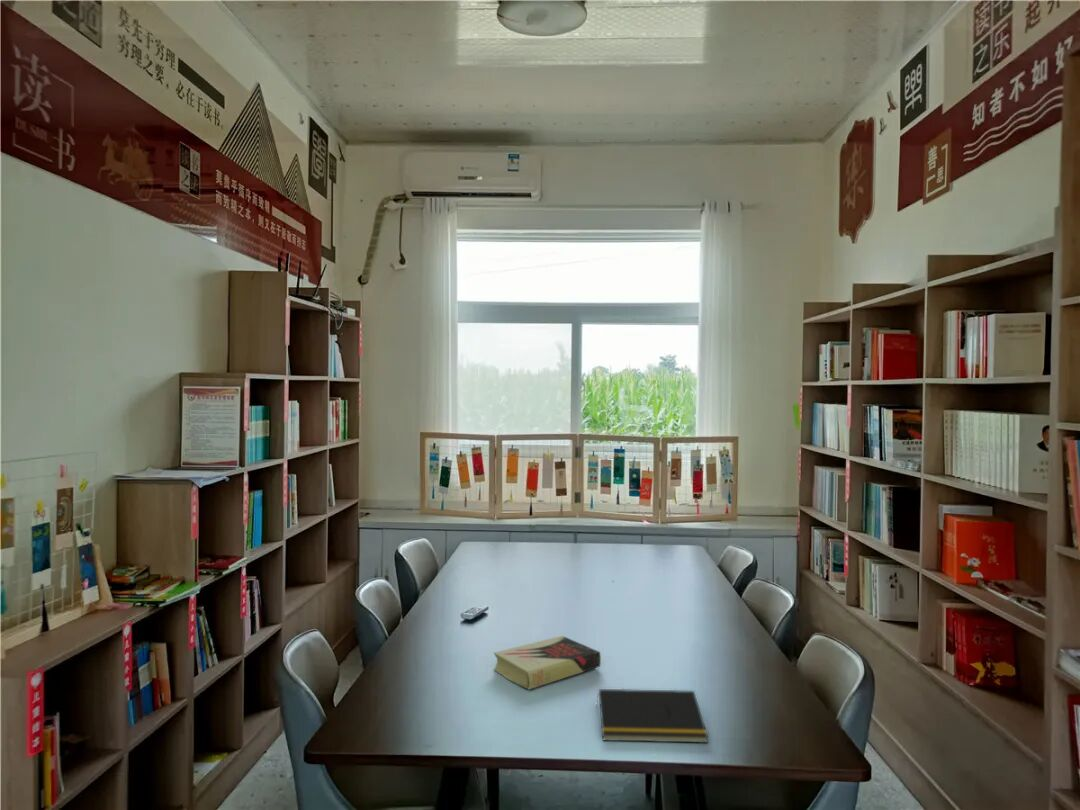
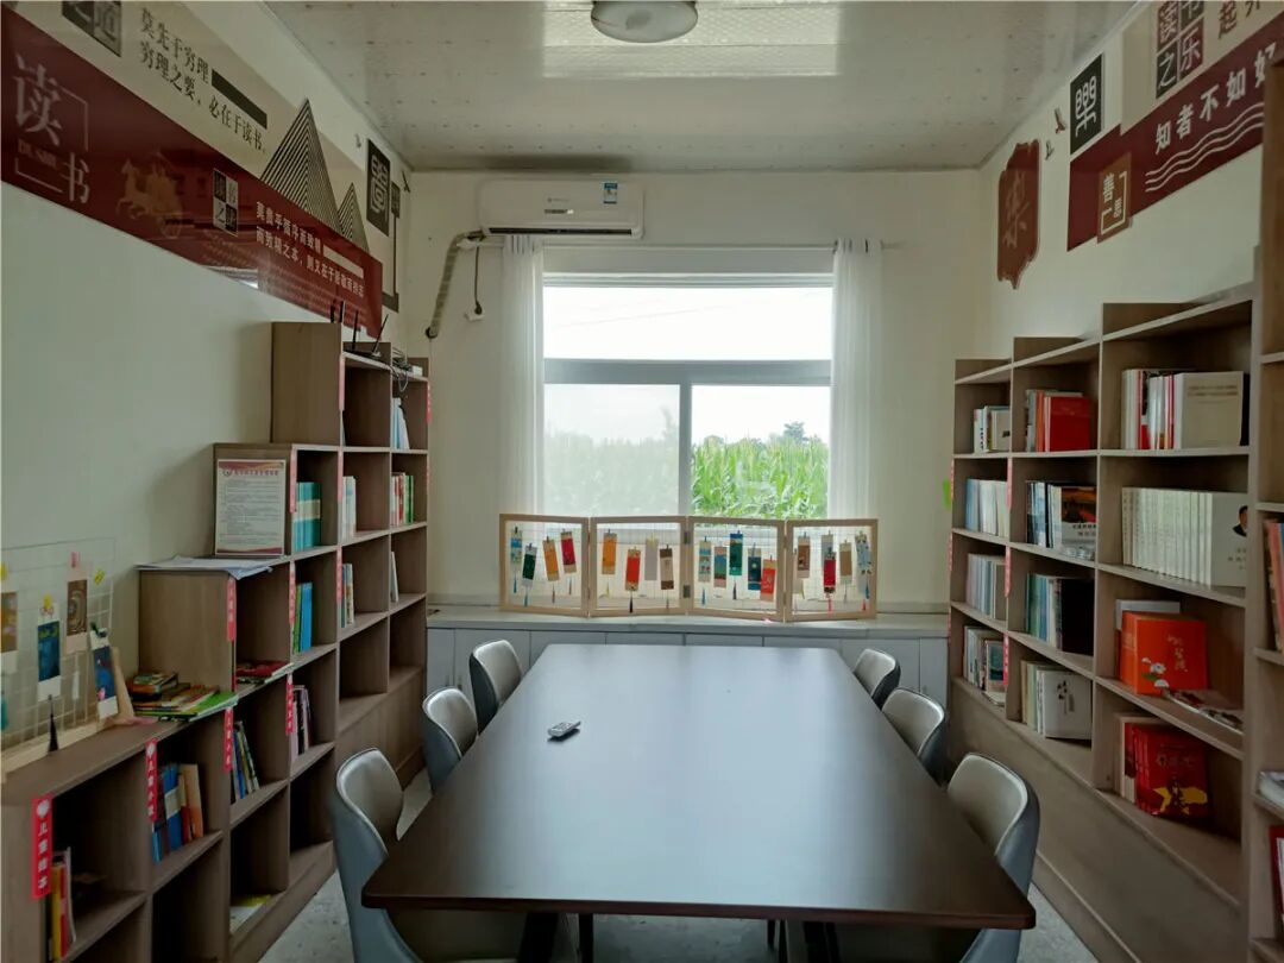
- book [493,635,602,691]
- notepad [595,688,709,744]
